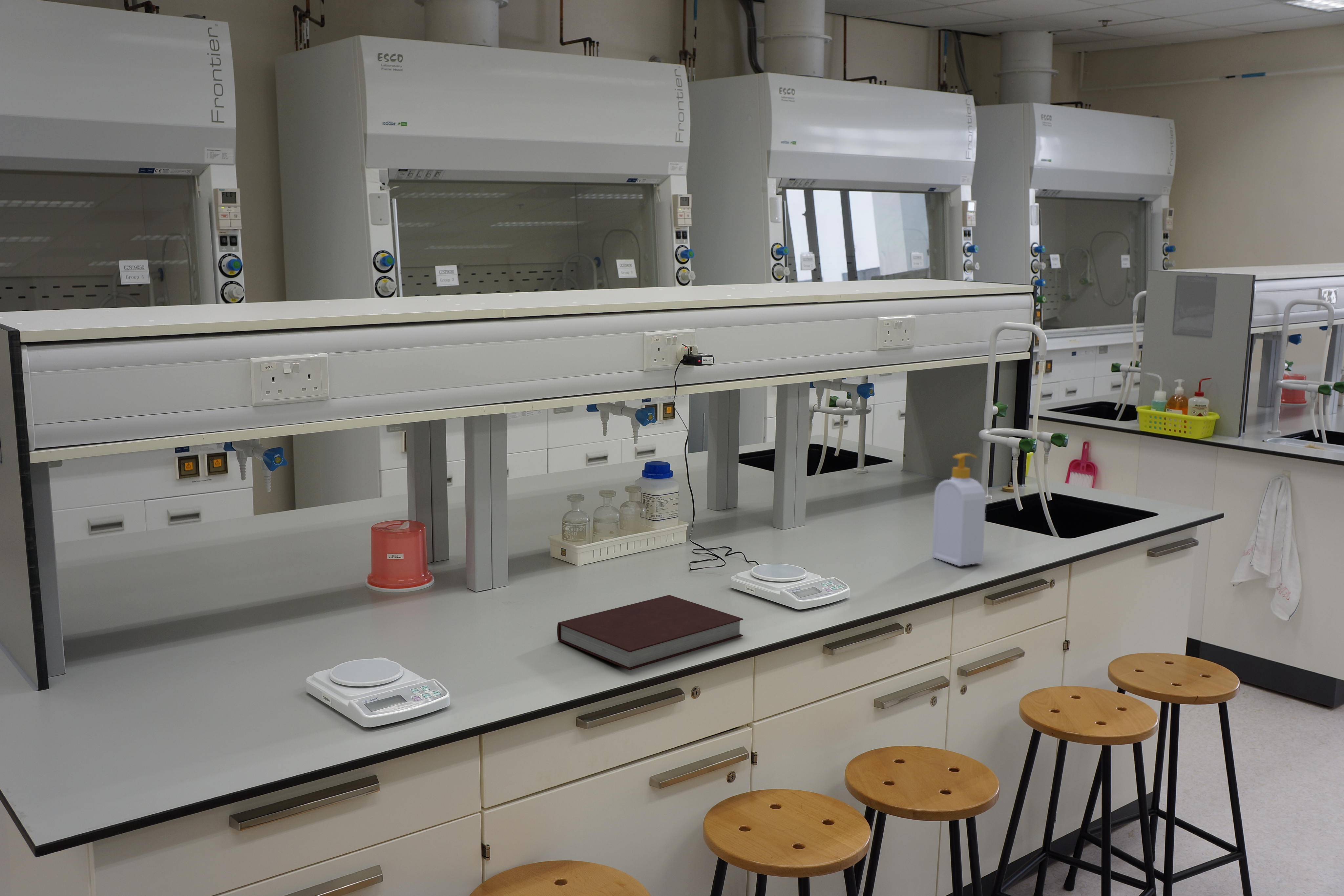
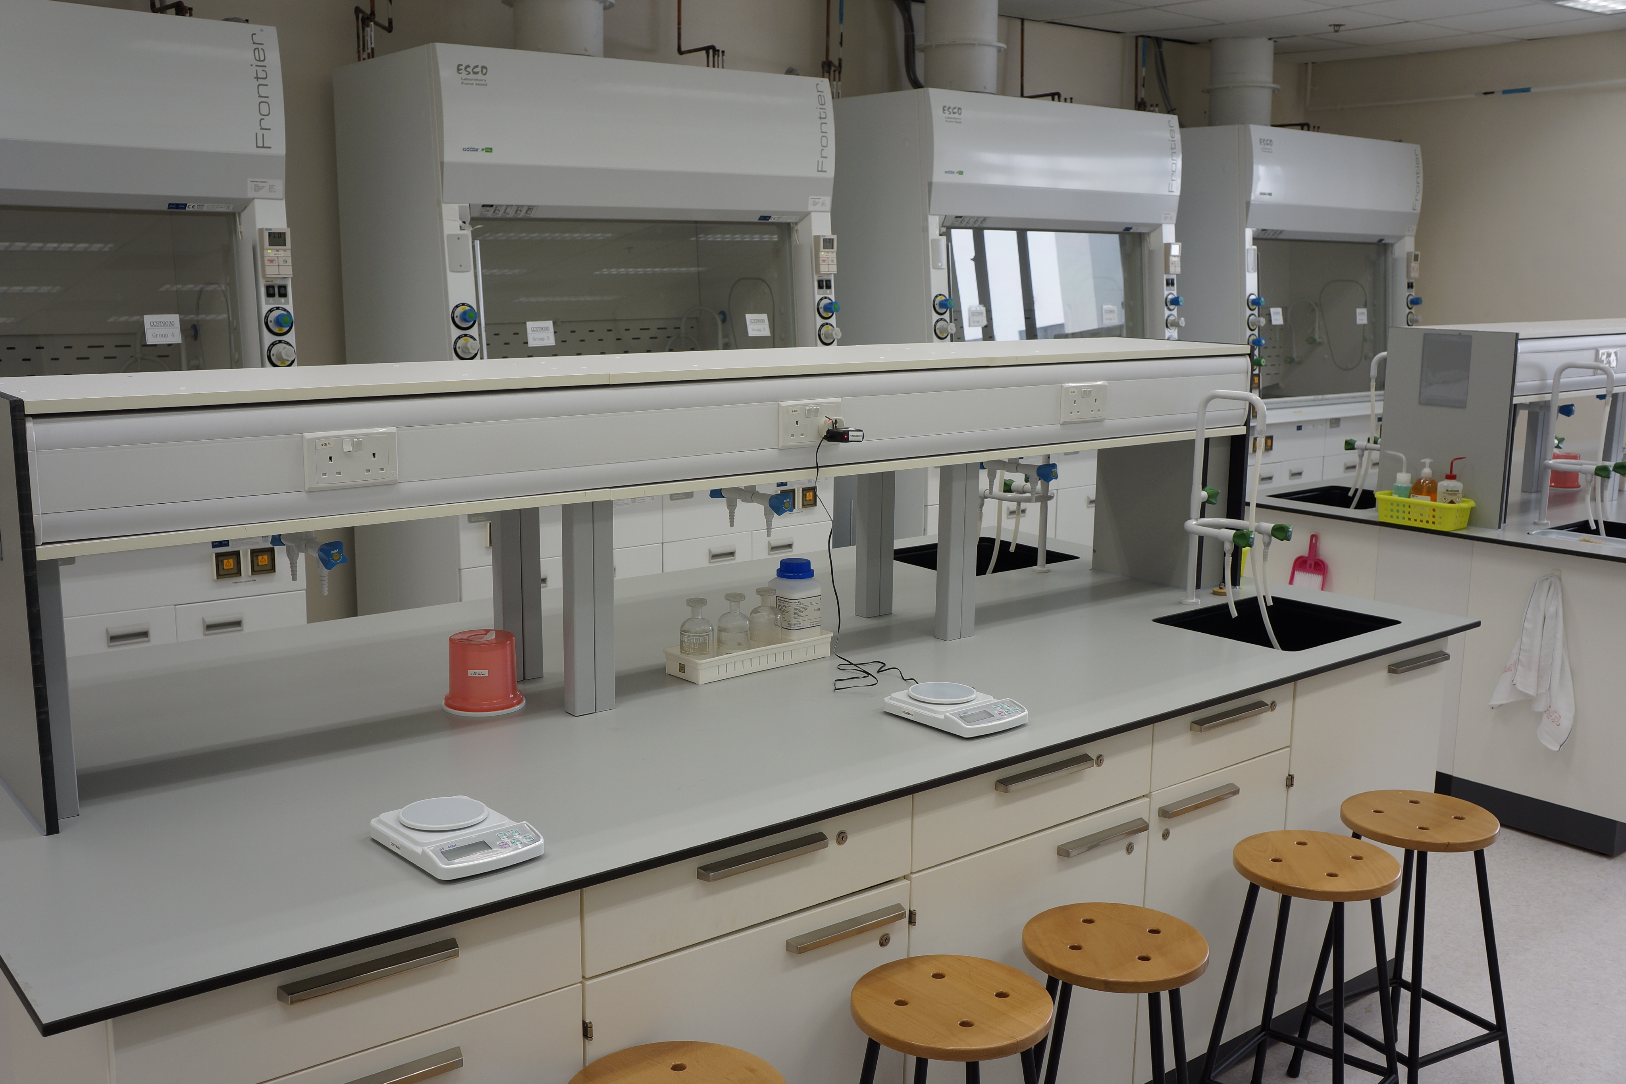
- notebook [557,594,744,671]
- soap bottle [932,453,986,566]
